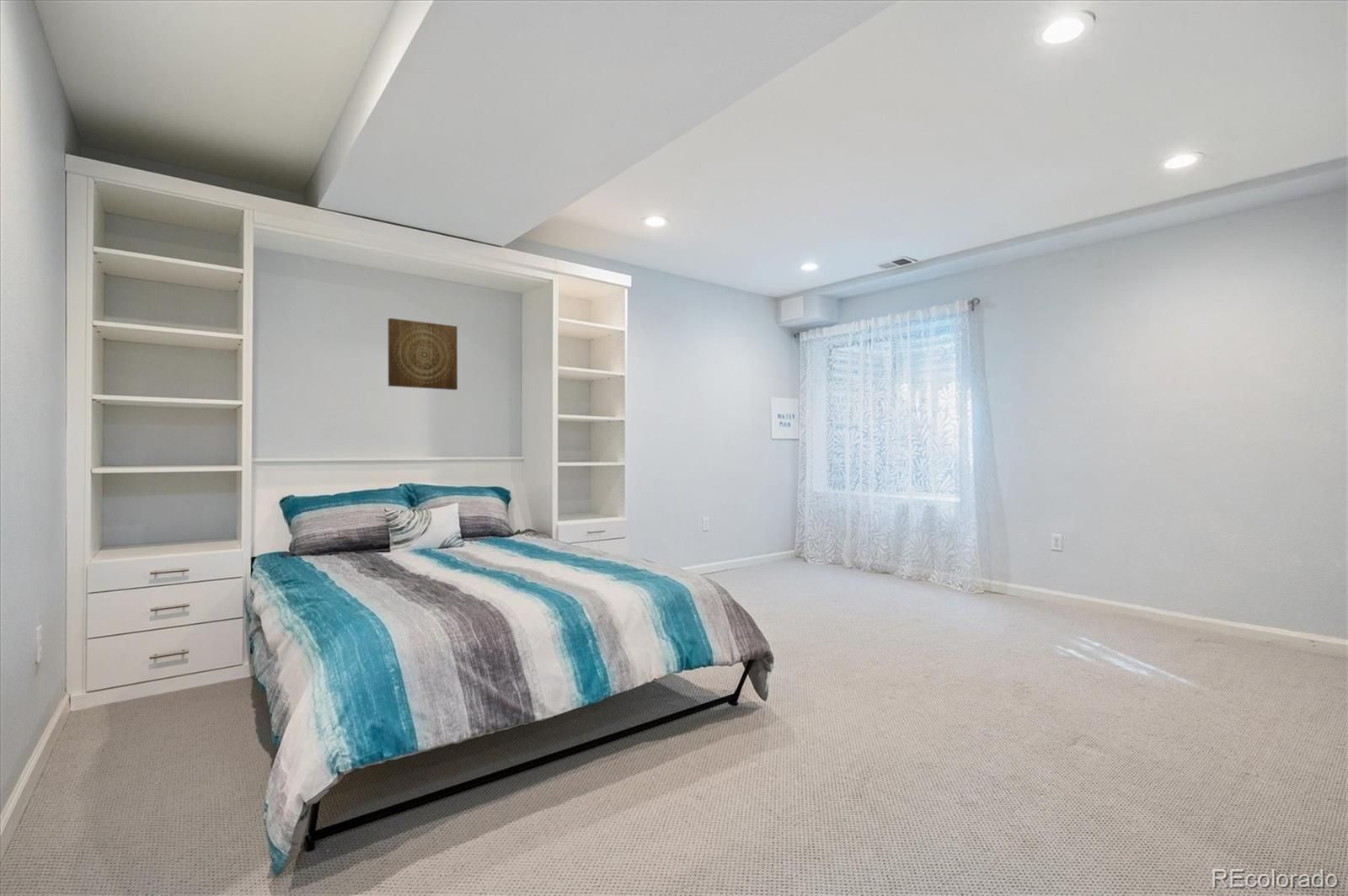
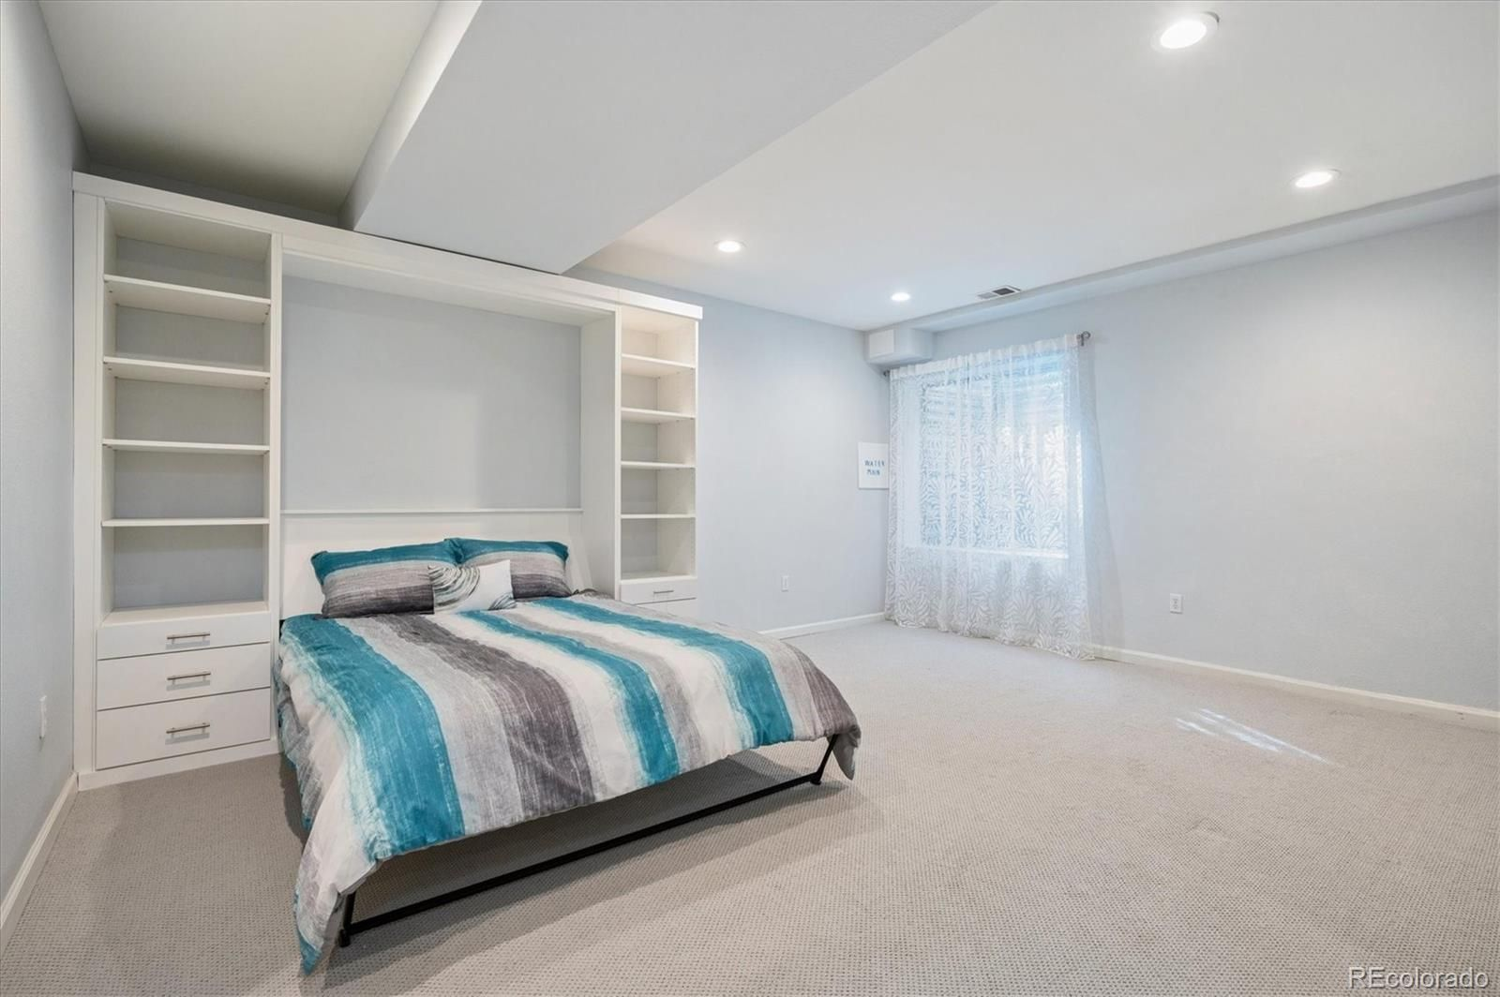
- wall art [388,317,458,391]
